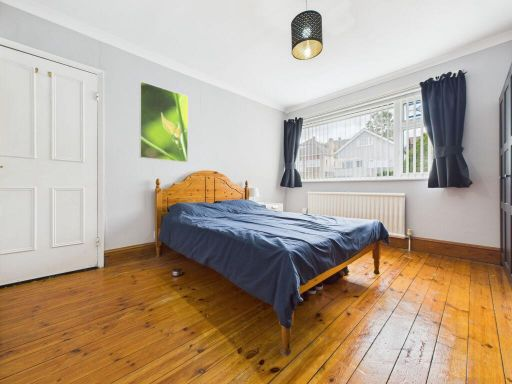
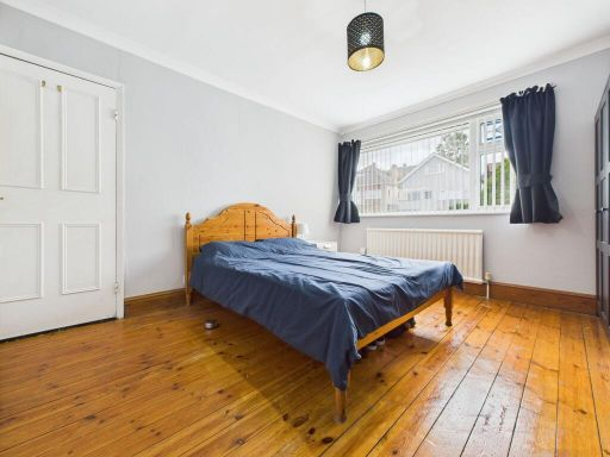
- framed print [138,80,189,163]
